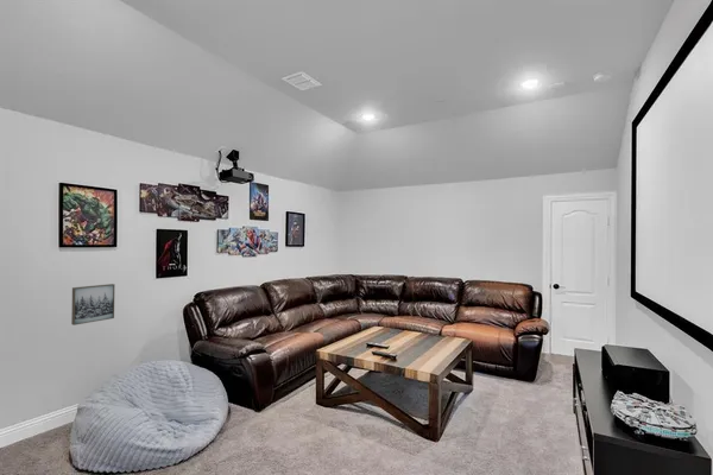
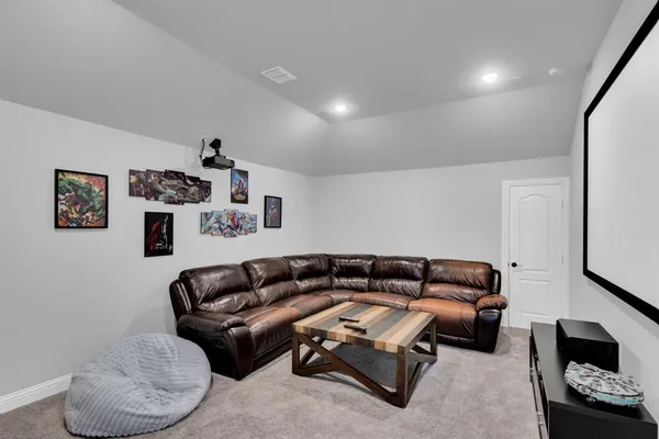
- wall art [70,283,115,327]
